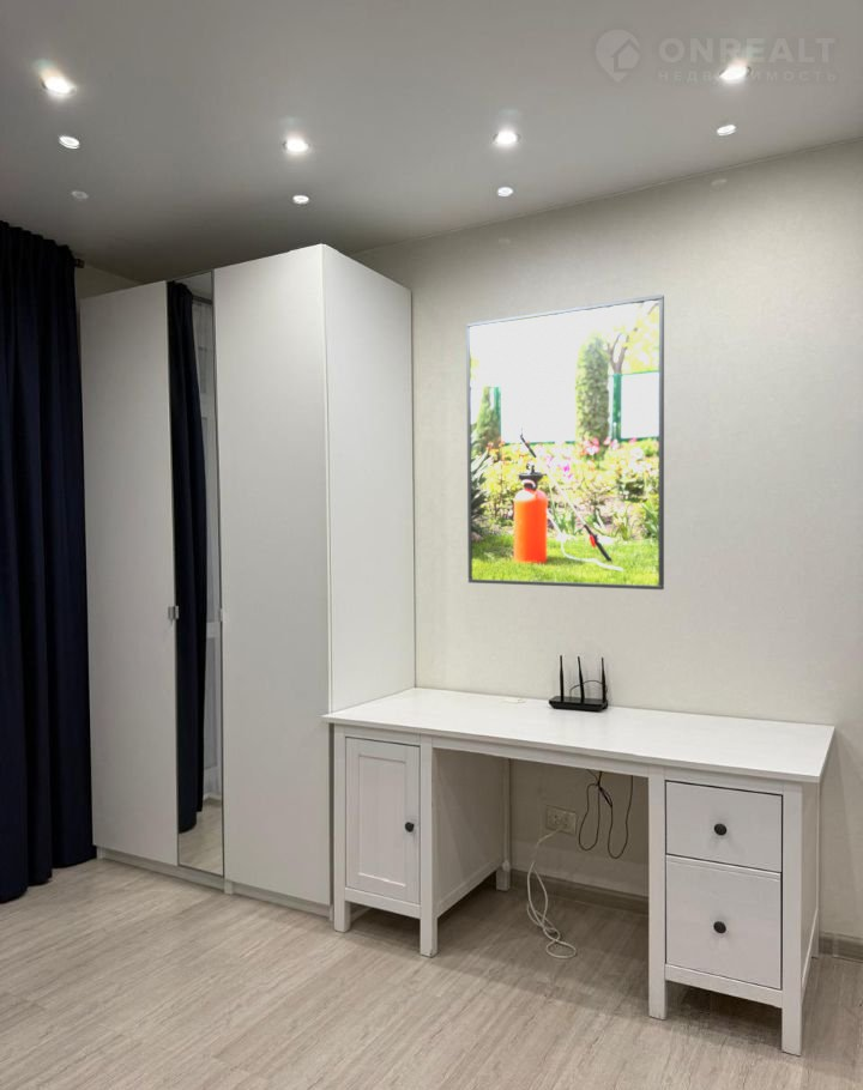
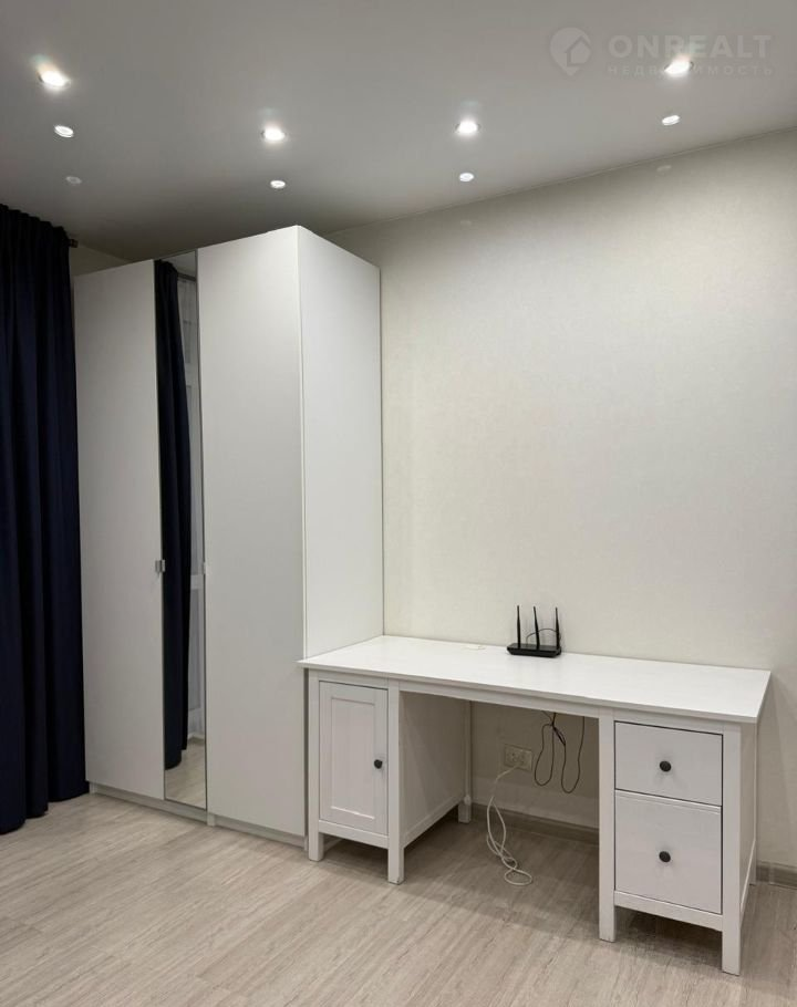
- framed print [465,293,665,591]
